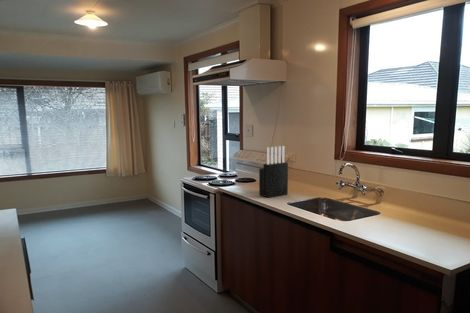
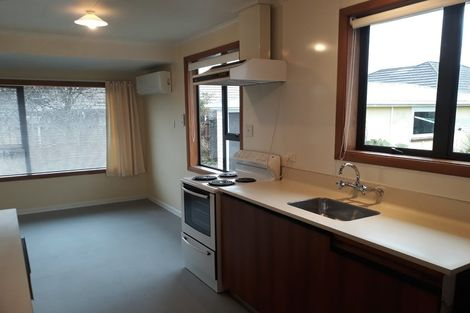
- knife block [258,145,289,199]
